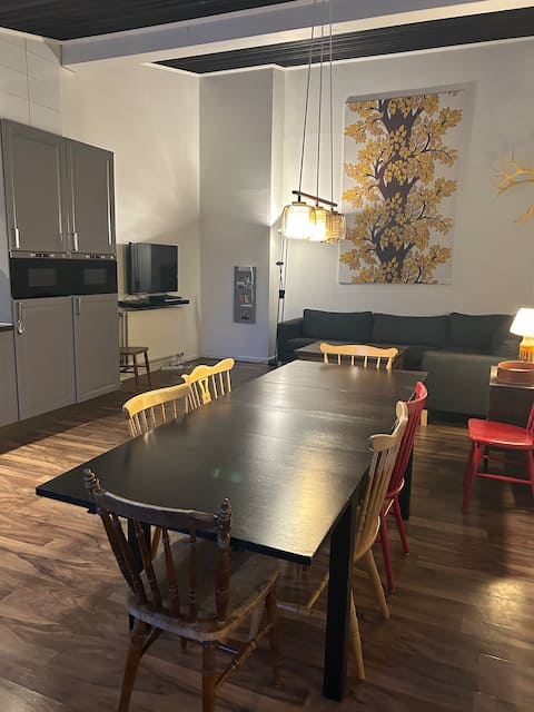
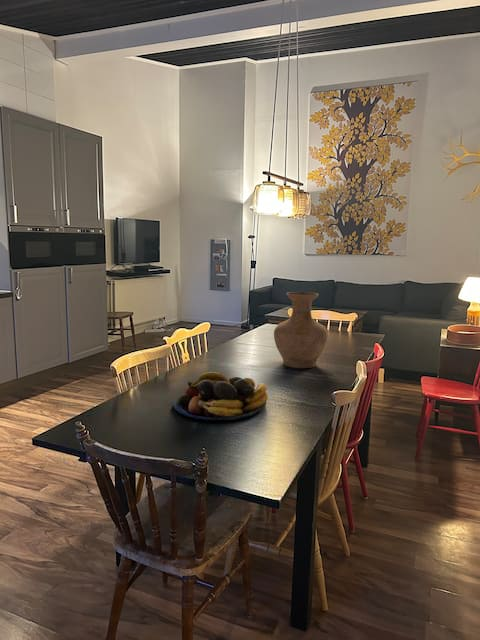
+ fruit bowl [173,371,269,421]
+ vase [273,291,329,369]
